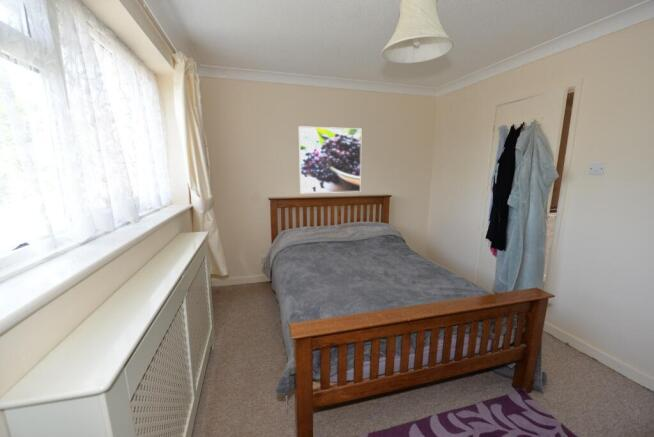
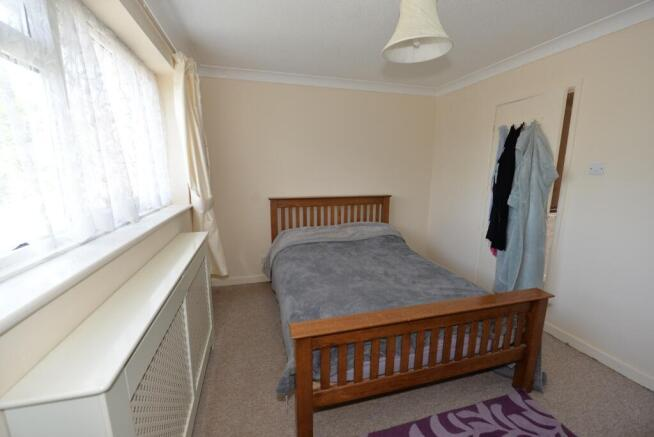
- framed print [298,125,362,194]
